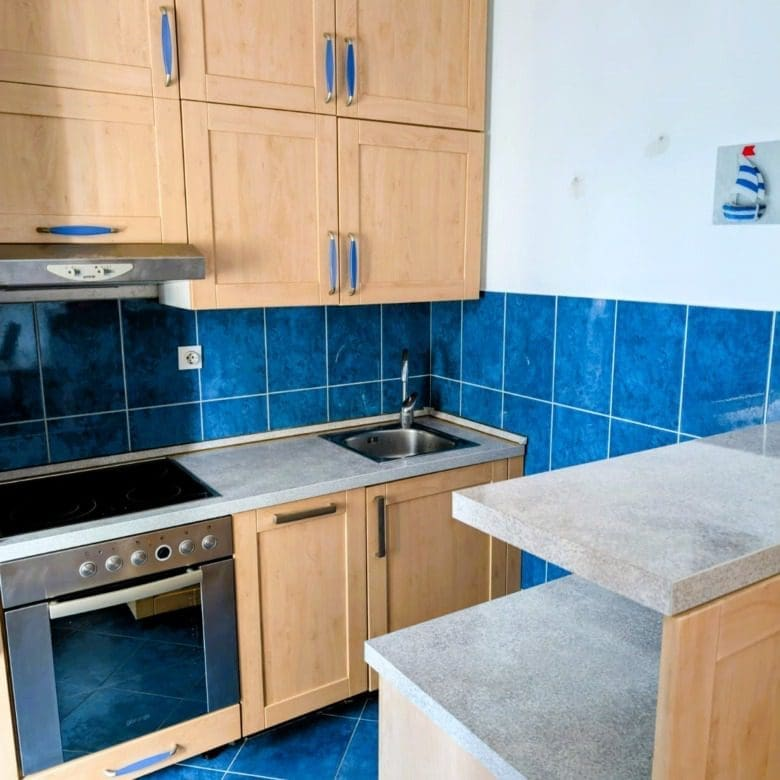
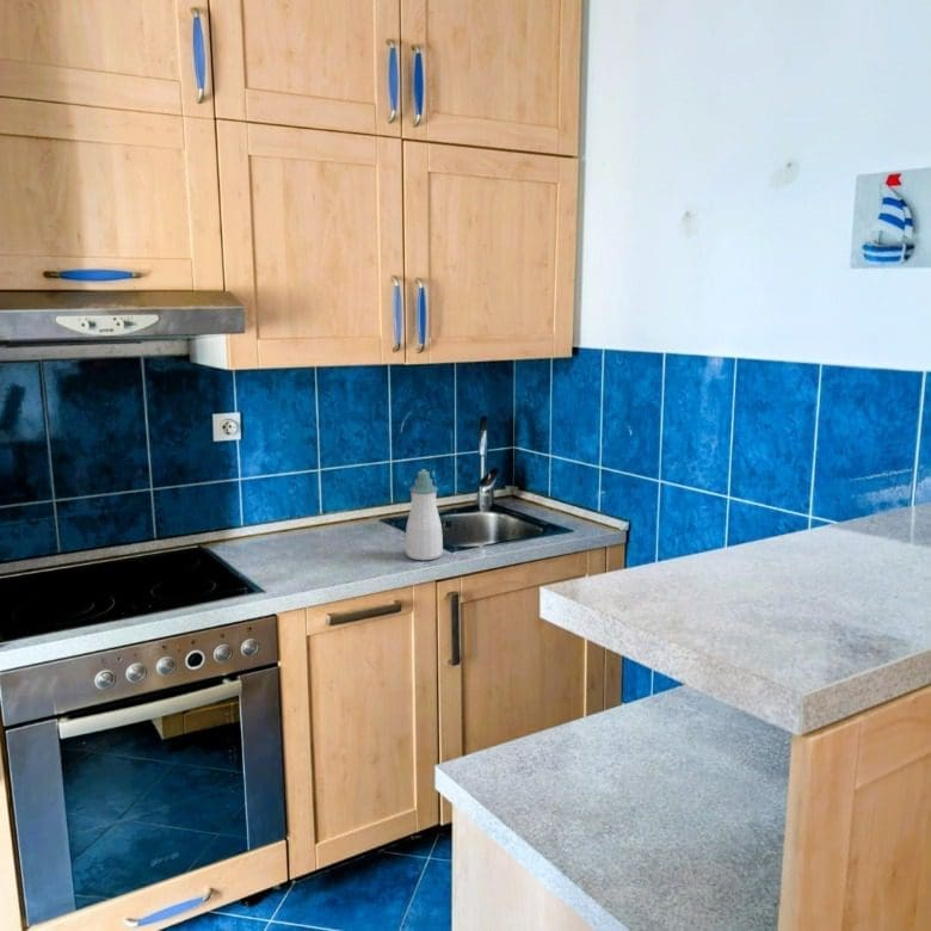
+ soap bottle [405,468,444,561]
